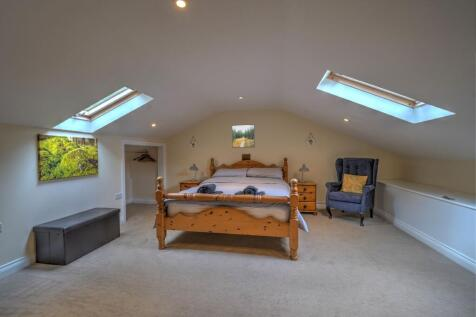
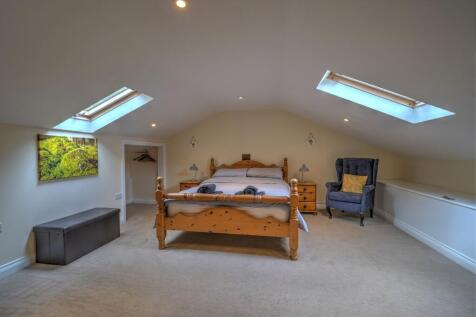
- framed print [231,124,256,149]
